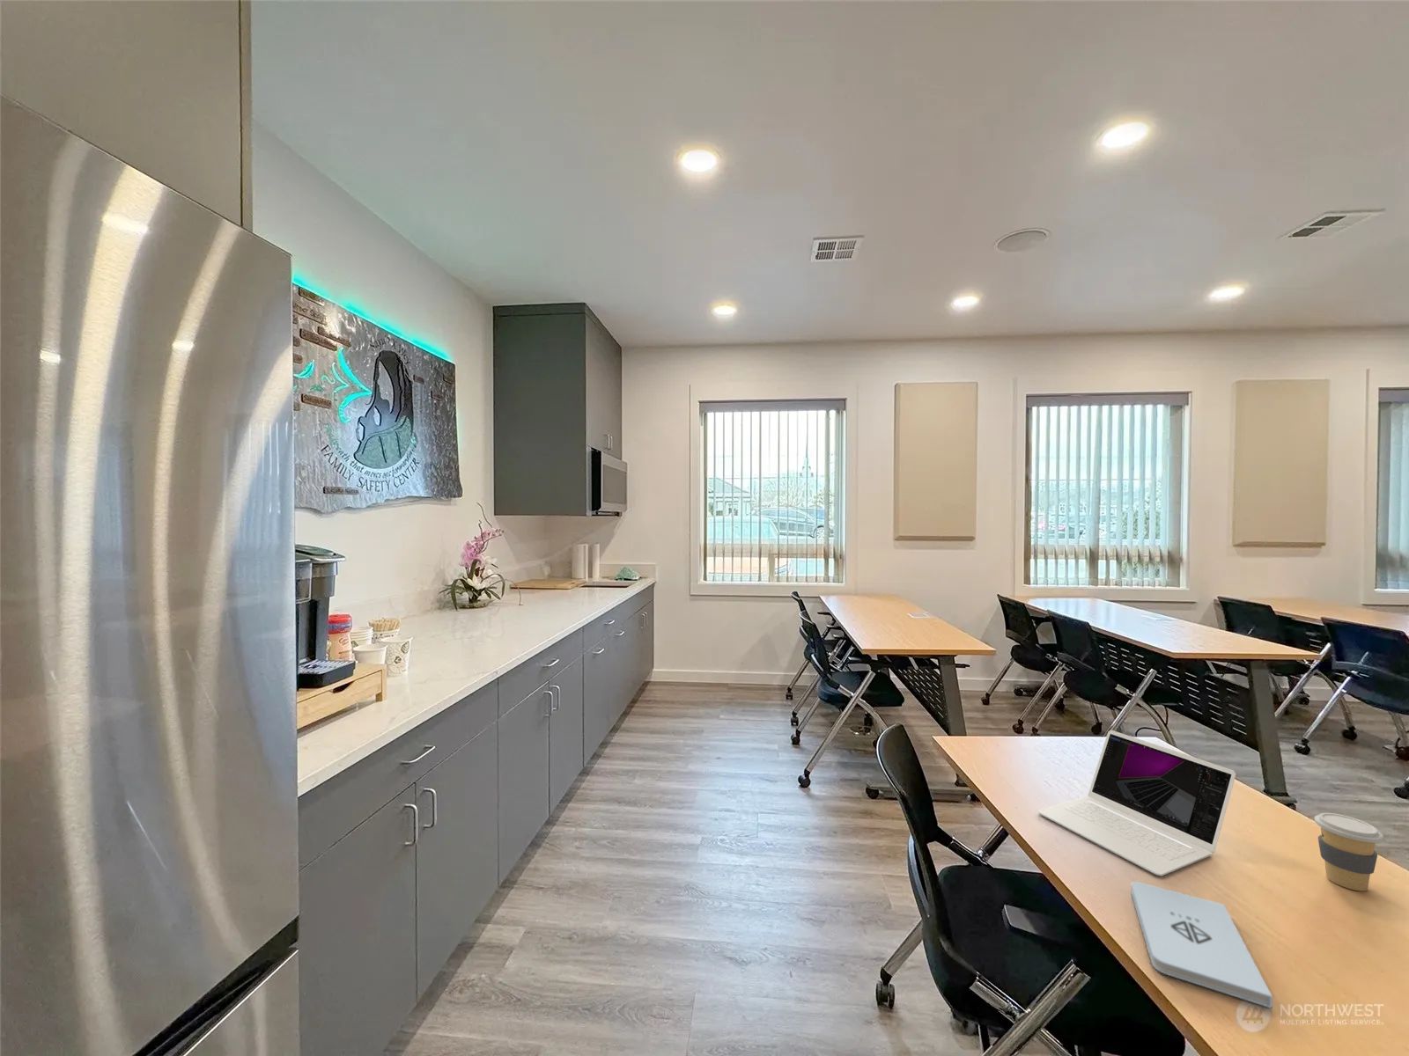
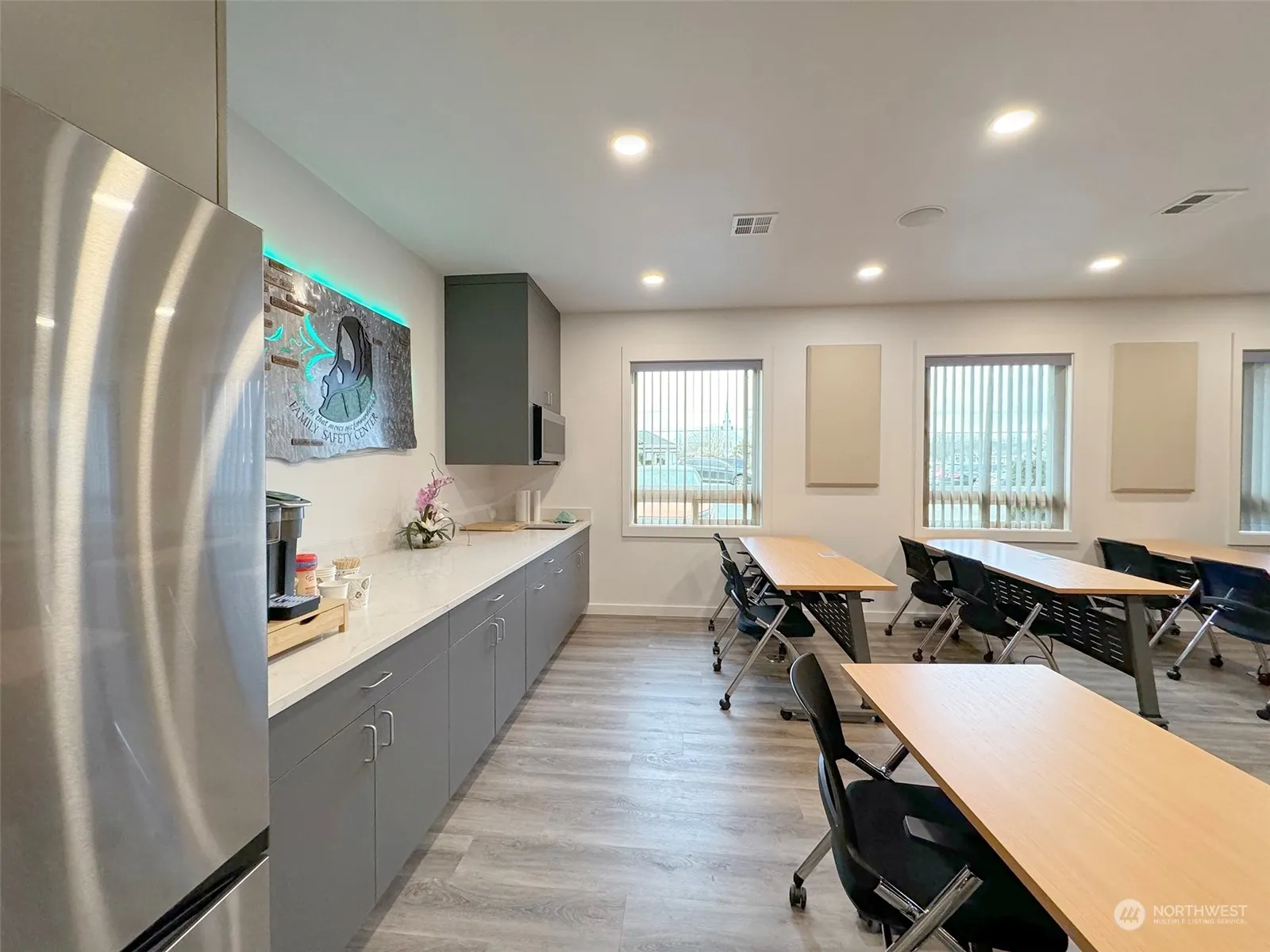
- notepad [1131,881,1274,1009]
- coffee cup [1314,812,1385,892]
- laptop [1037,730,1237,876]
